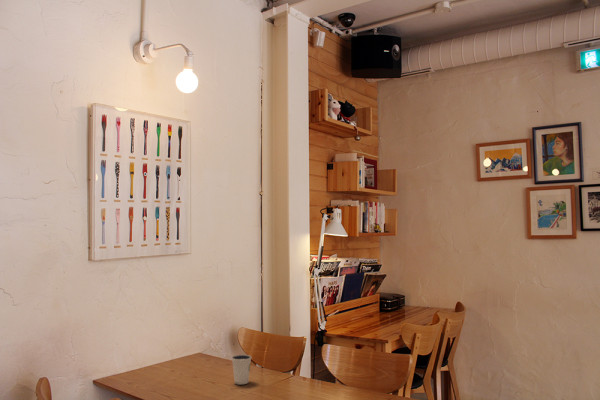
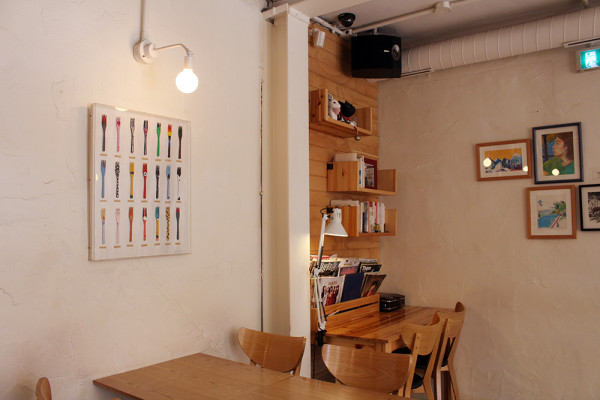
- dixie cup [231,354,252,385]
